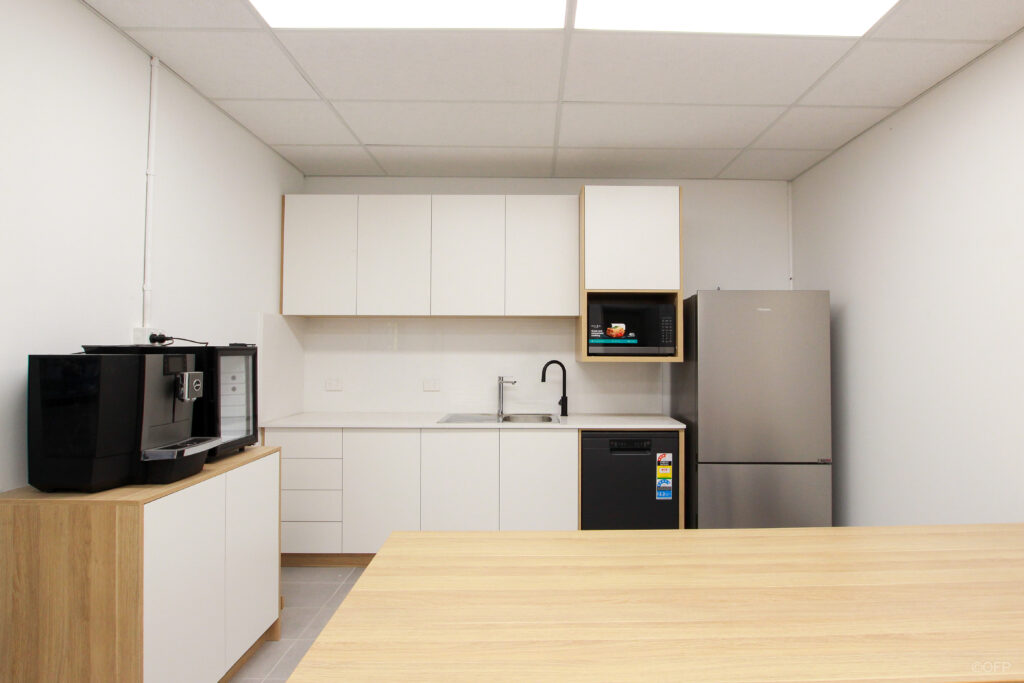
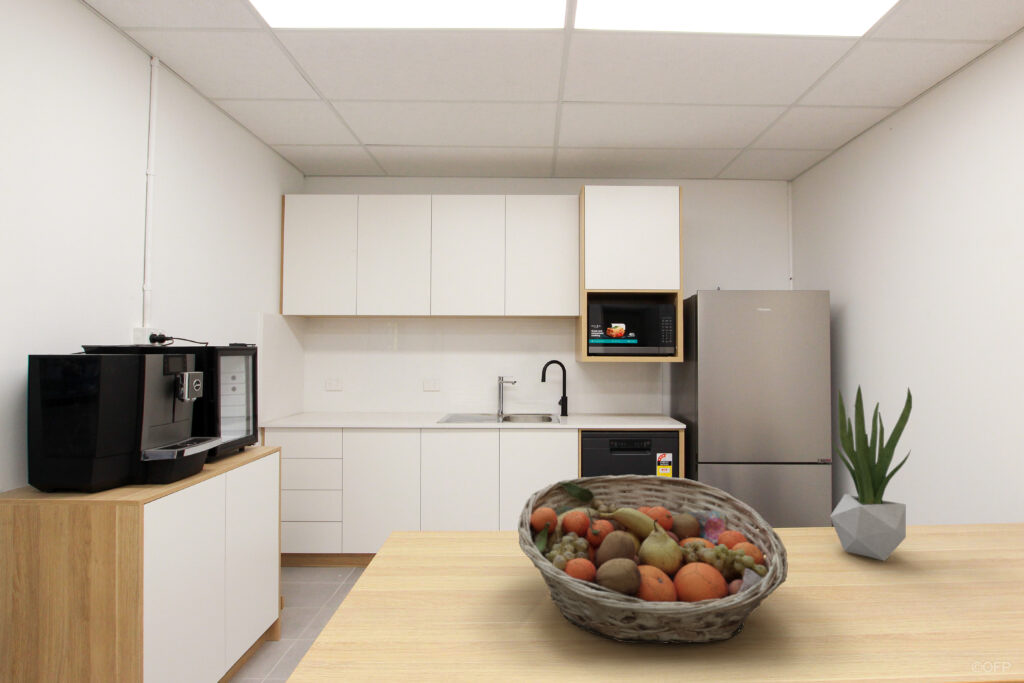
+ fruit basket [517,474,789,644]
+ potted plant [829,384,913,562]
